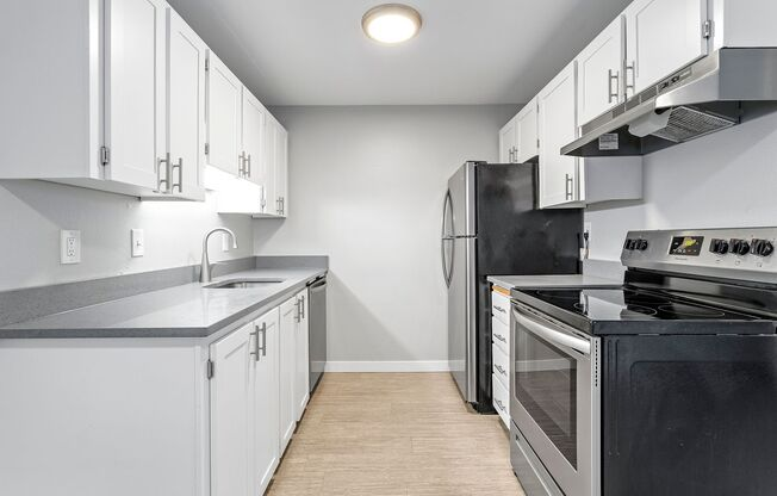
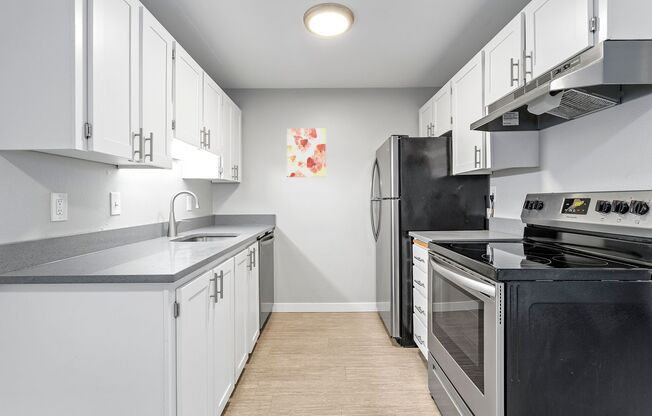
+ wall art [286,128,326,178]
